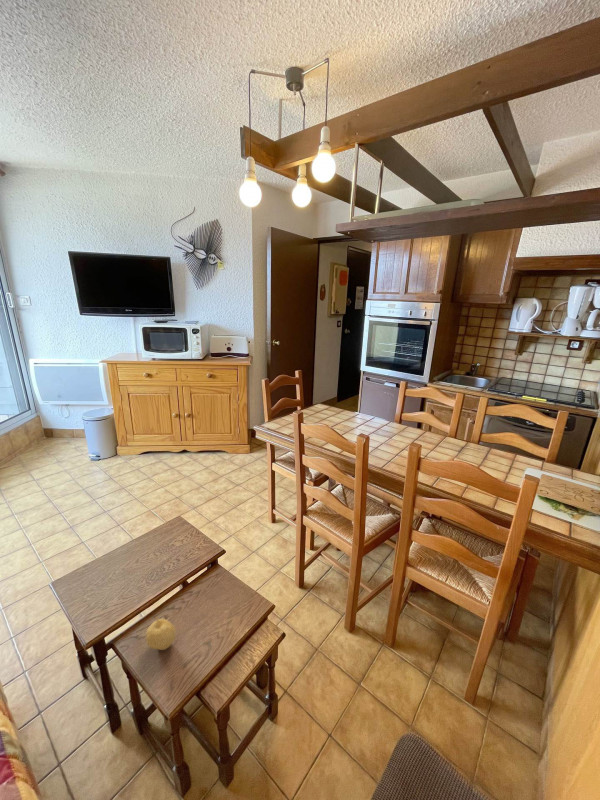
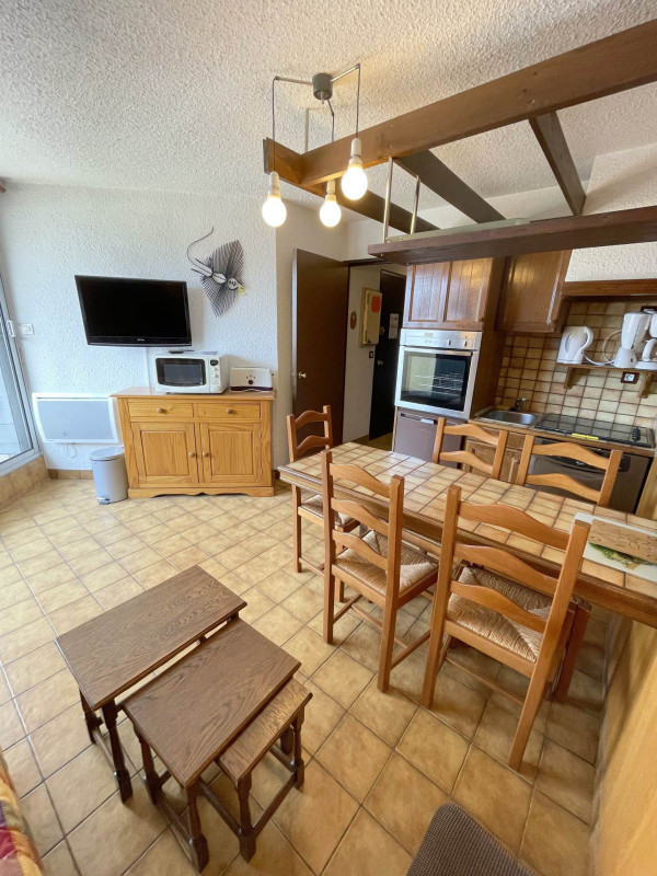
- fruit [144,615,177,651]
